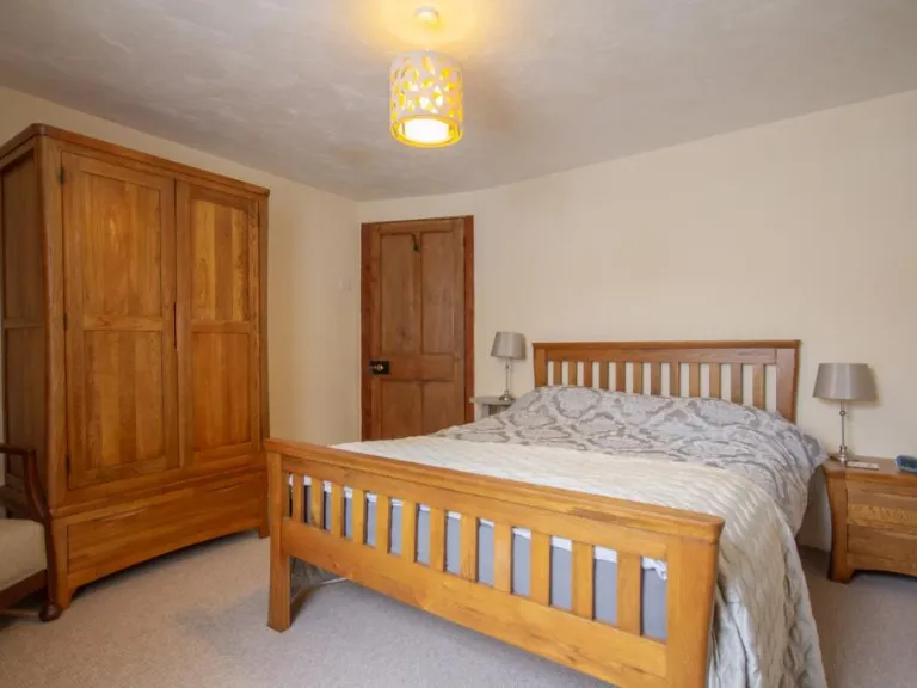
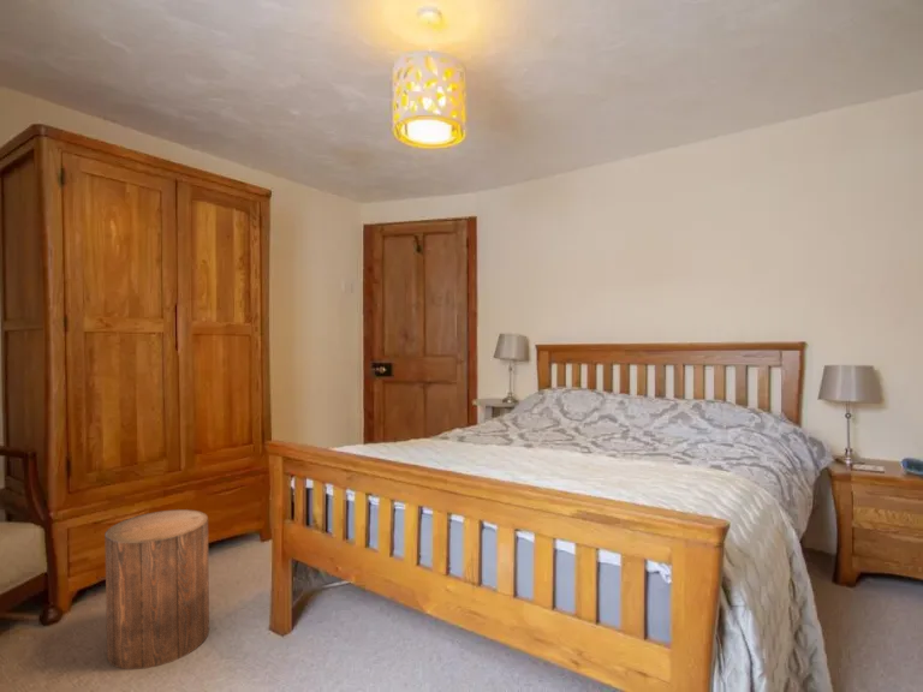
+ stool [103,508,210,670]
